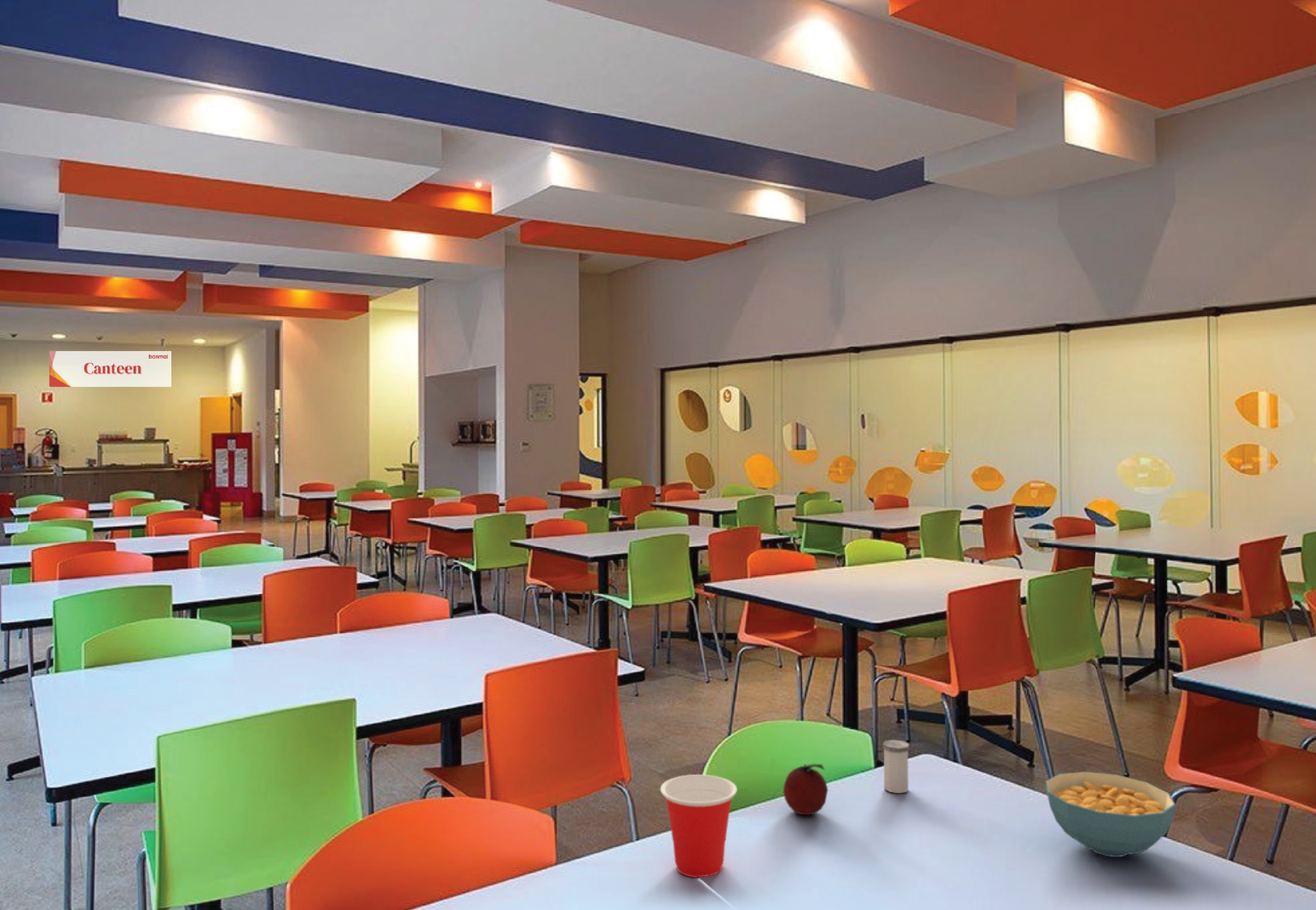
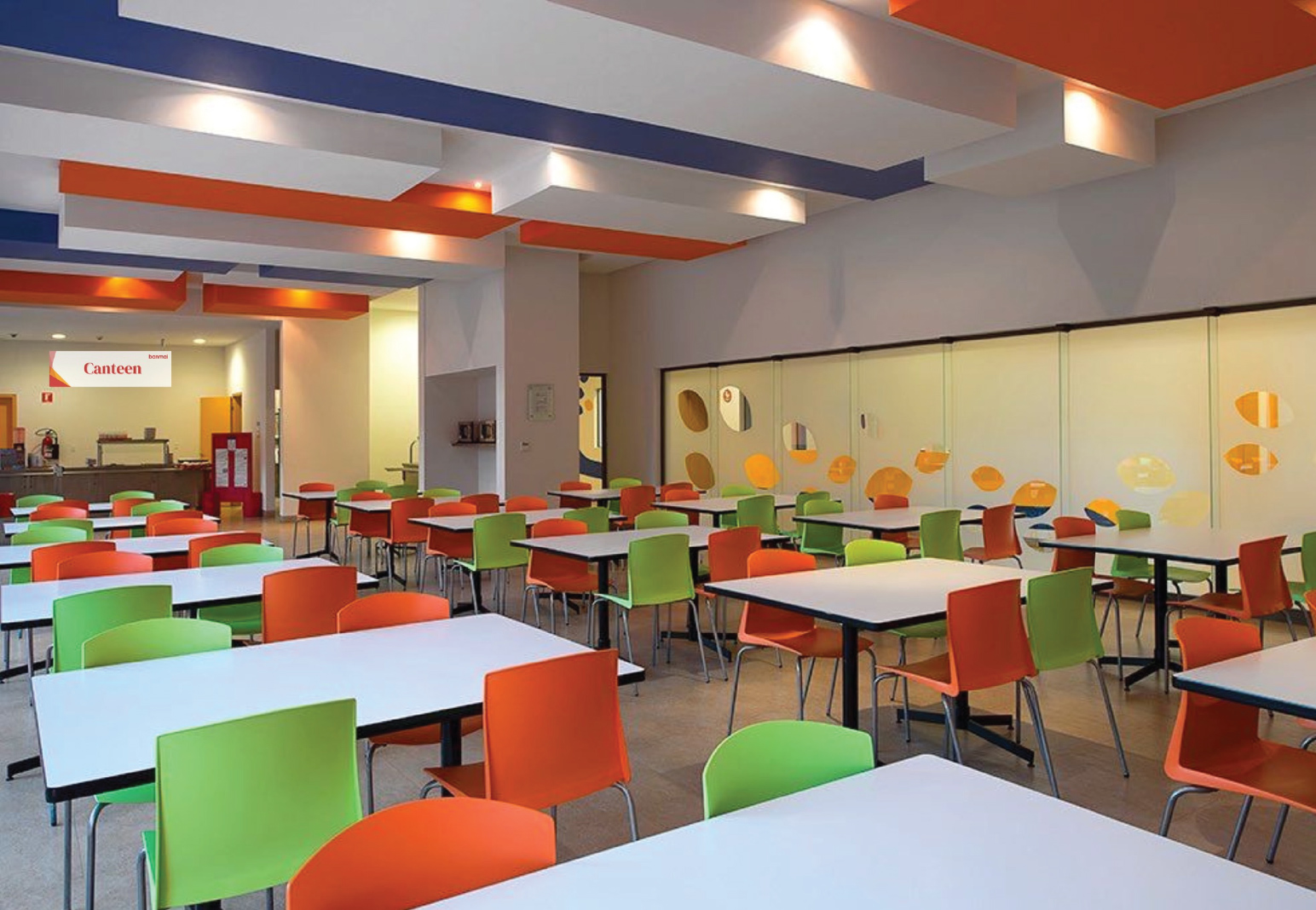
- salt shaker [882,739,910,794]
- fruit [782,763,828,815]
- cereal bowl [1045,771,1176,858]
- cup [660,774,738,878]
